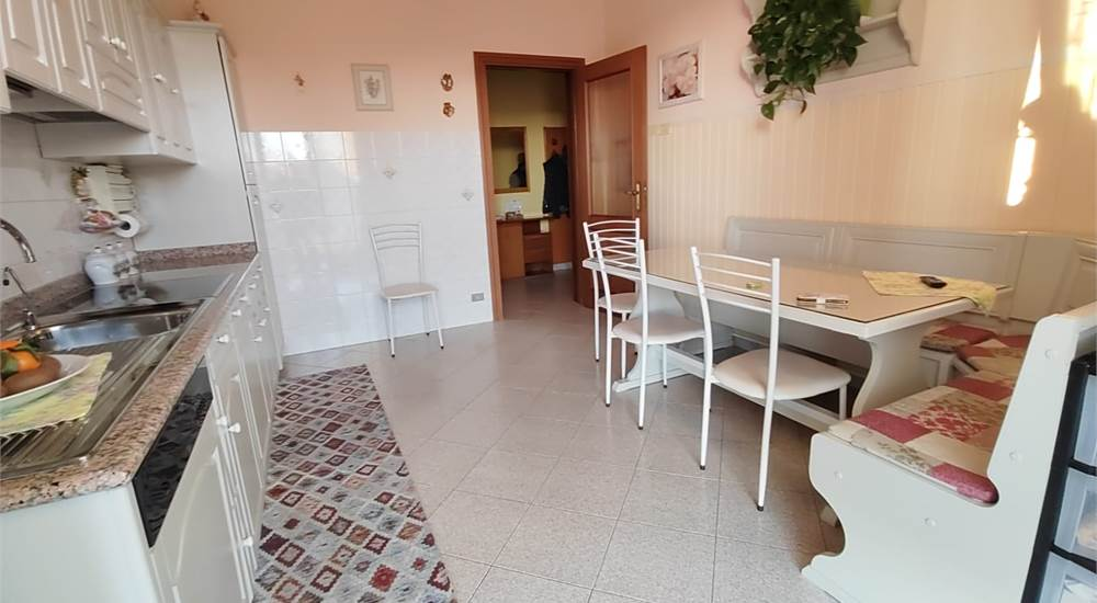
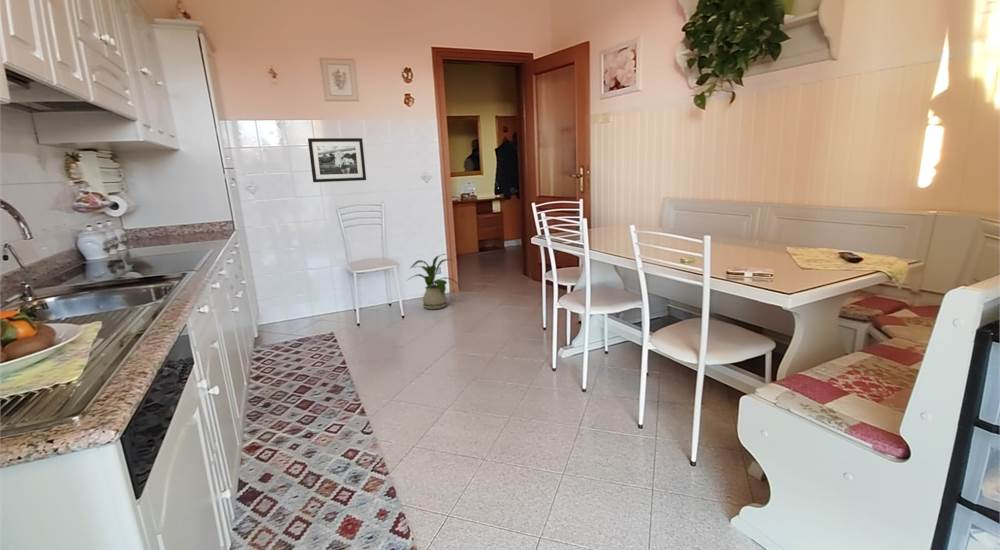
+ picture frame [307,137,367,183]
+ house plant [407,253,461,310]
